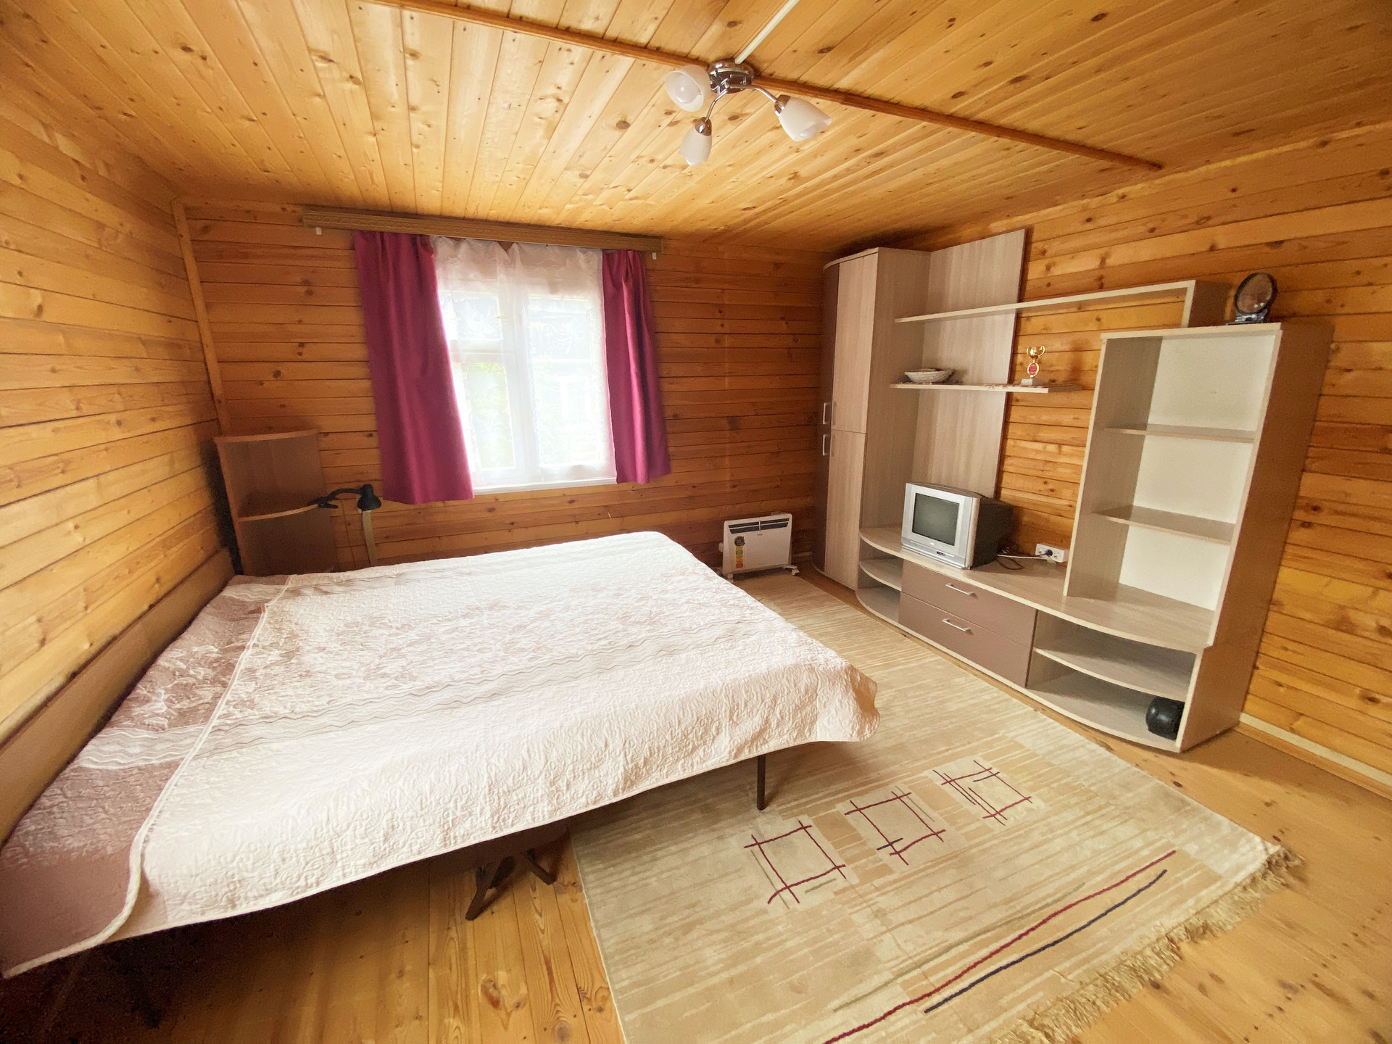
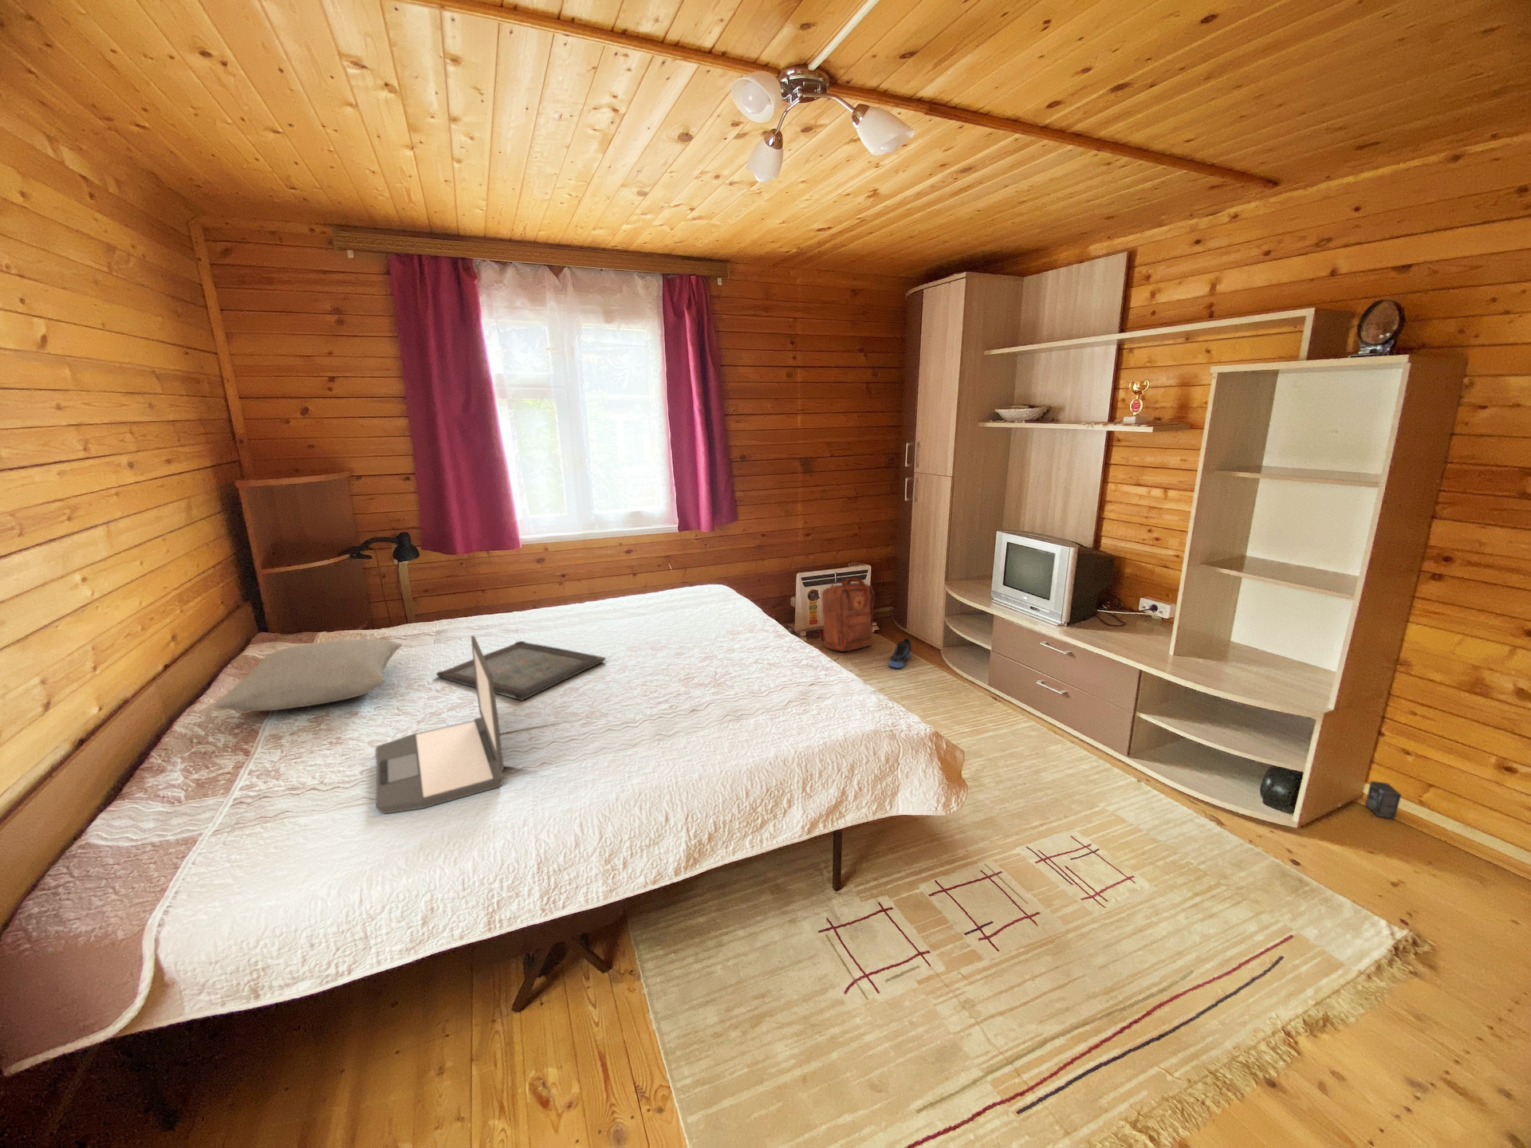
+ sneaker [888,637,913,669]
+ pillow [215,639,403,711]
+ box [1365,780,1402,820]
+ backpack [817,578,875,652]
+ serving tray [435,640,606,702]
+ laptop [376,634,505,815]
